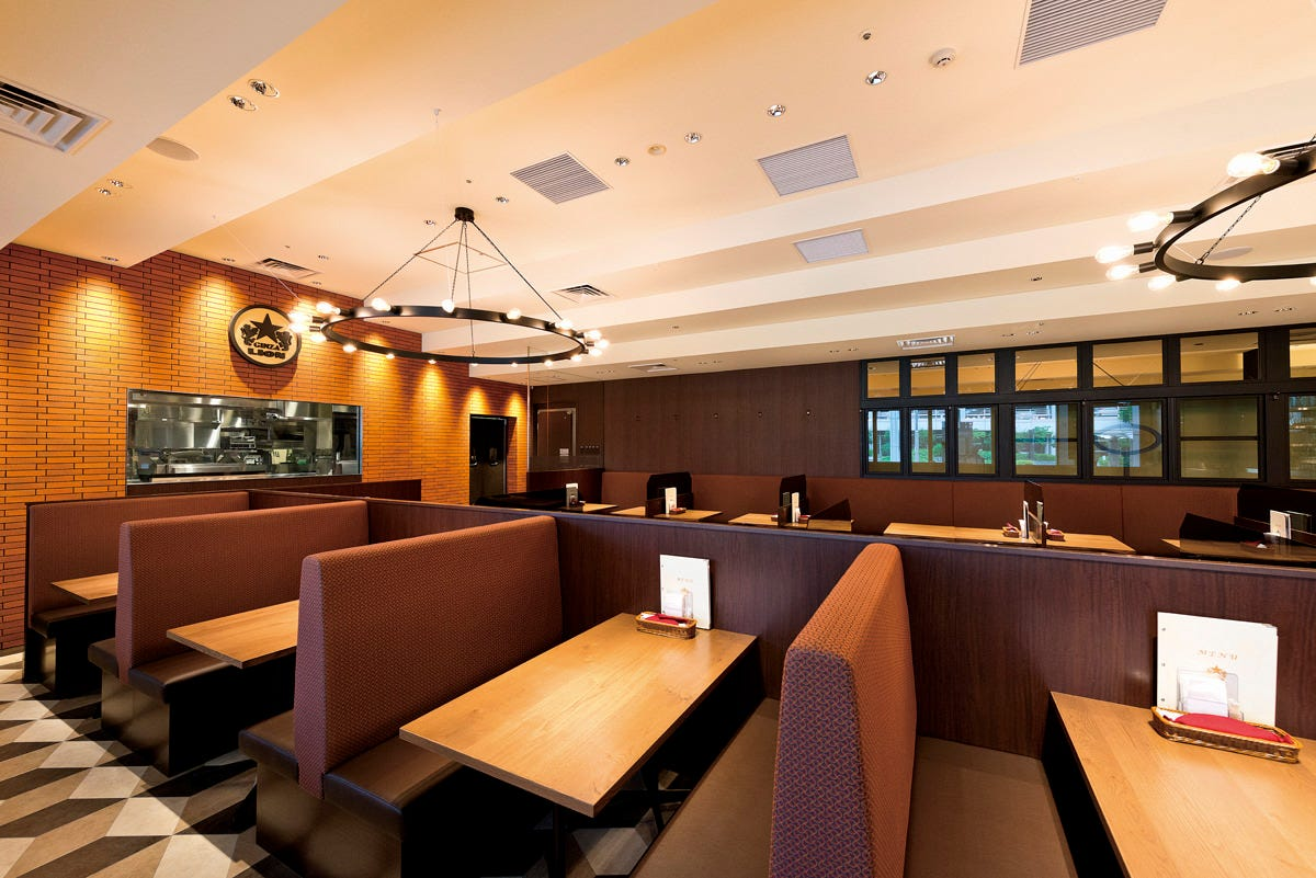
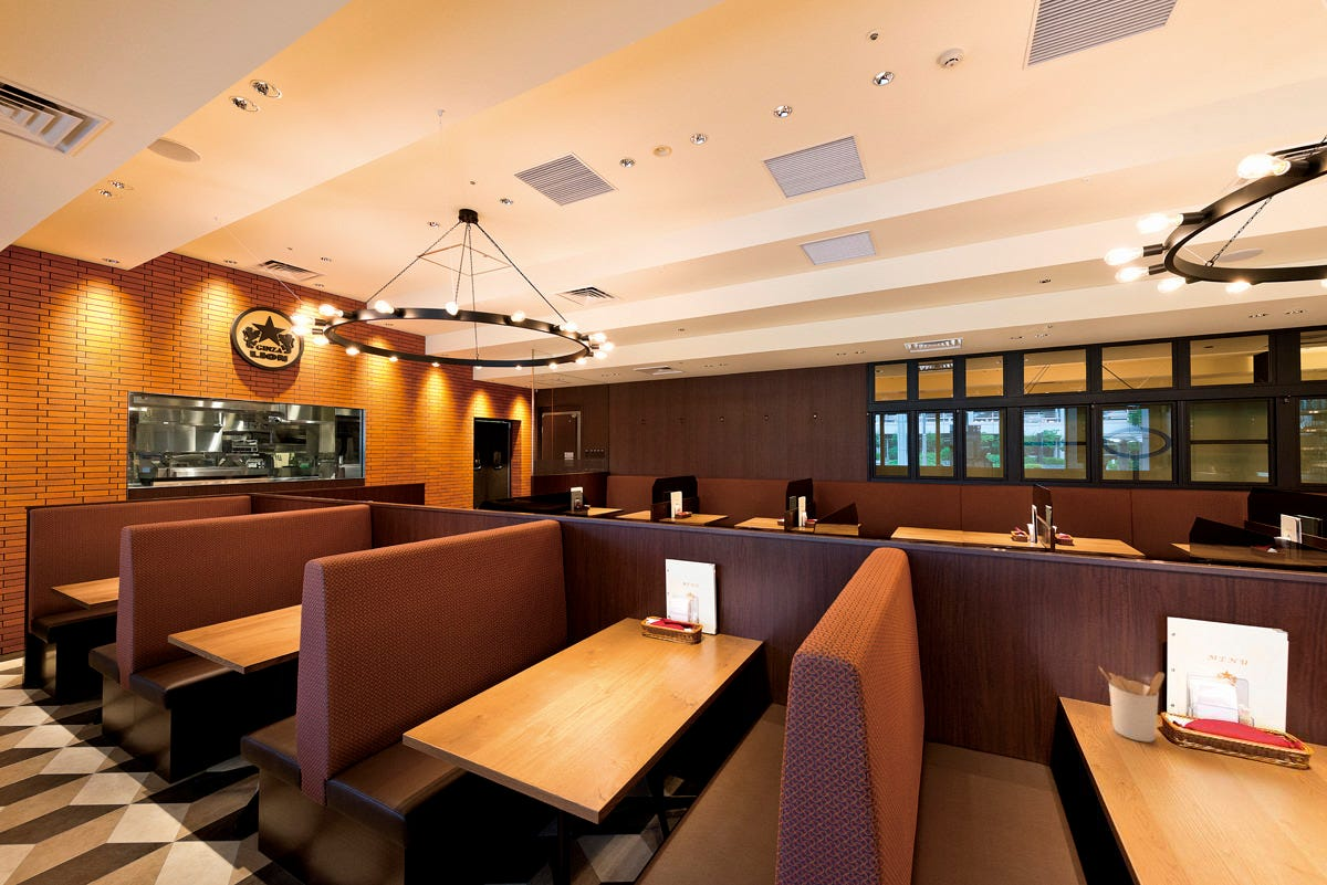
+ utensil holder [1098,665,1166,744]
